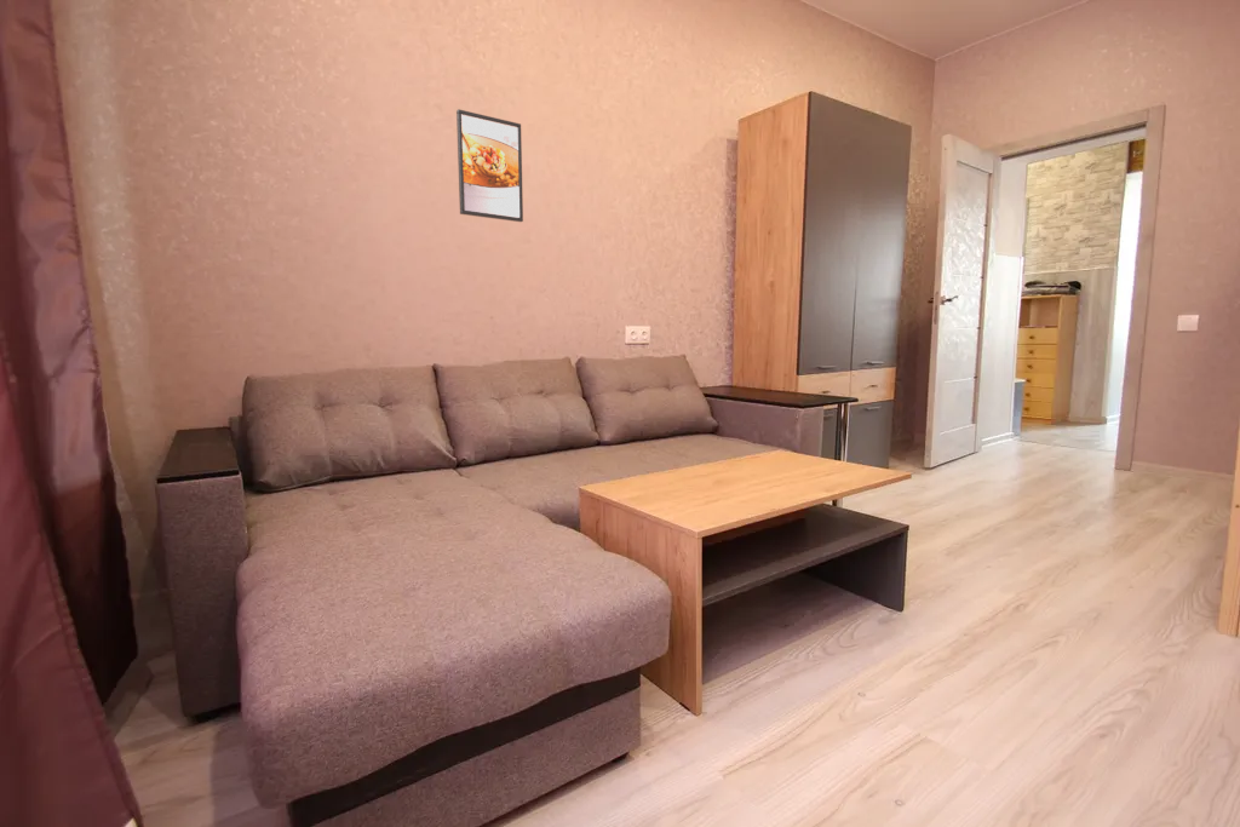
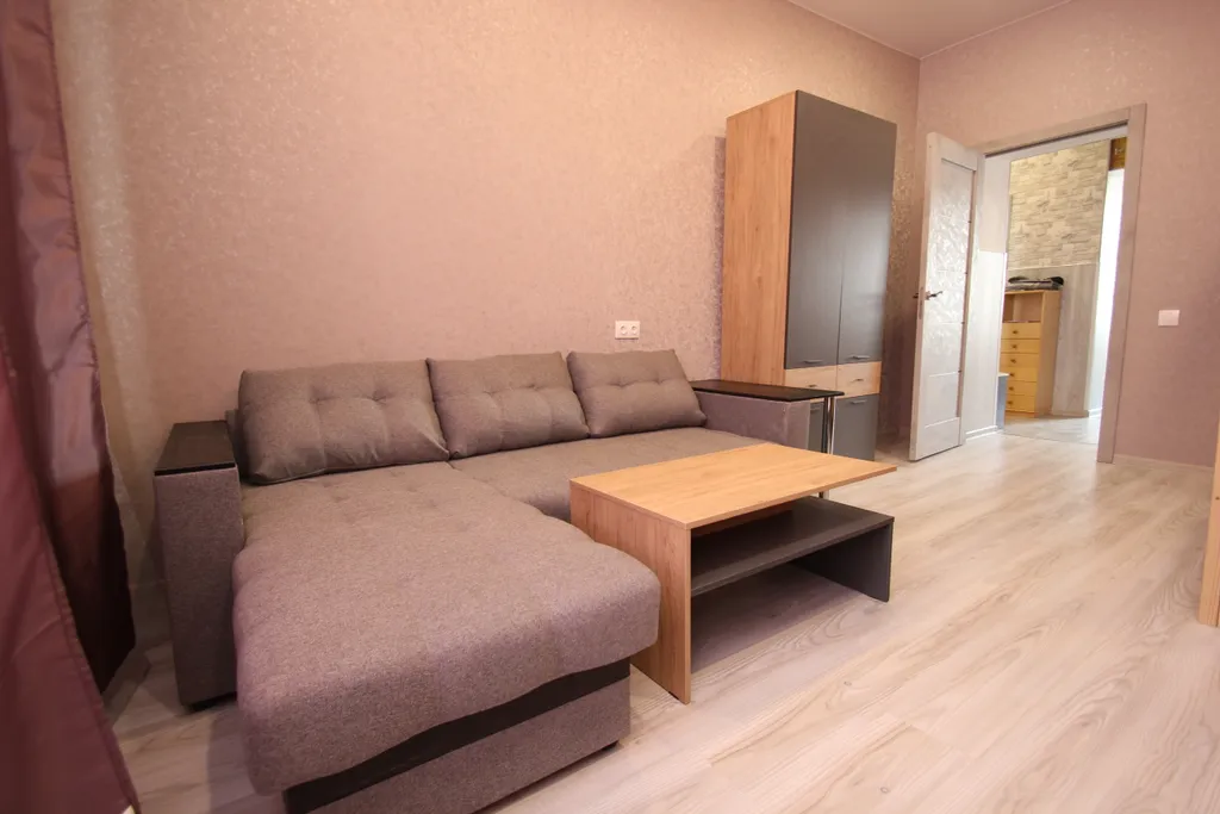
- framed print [455,108,524,223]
